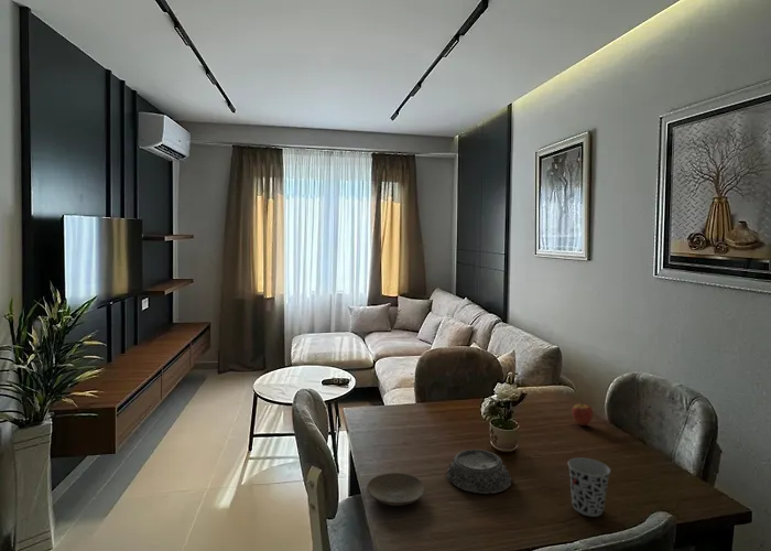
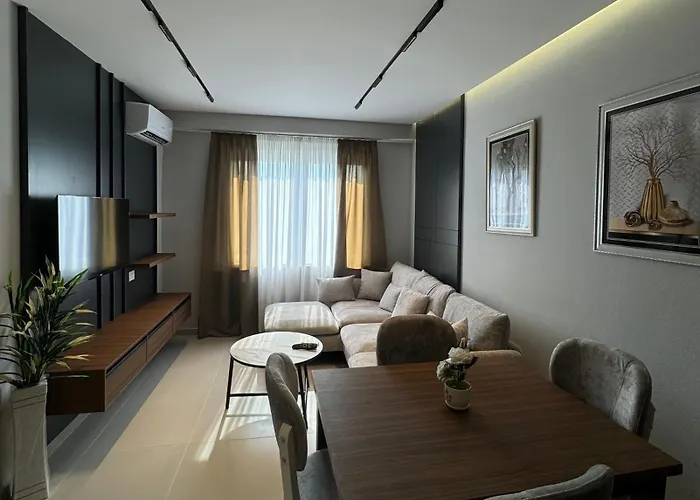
- mortar [446,449,512,495]
- cup [567,456,611,518]
- fruit [571,399,595,426]
- plate [366,472,426,507]
